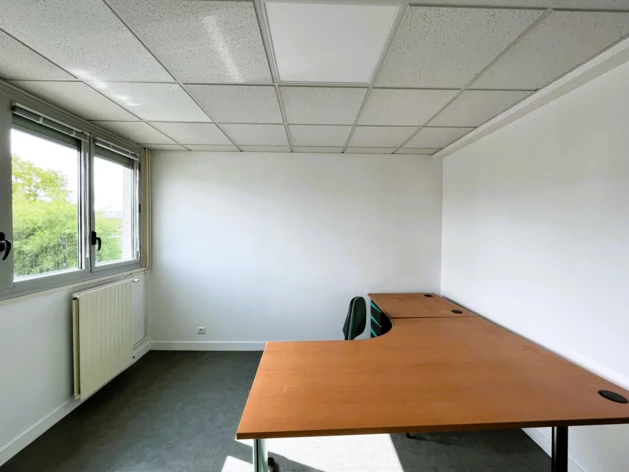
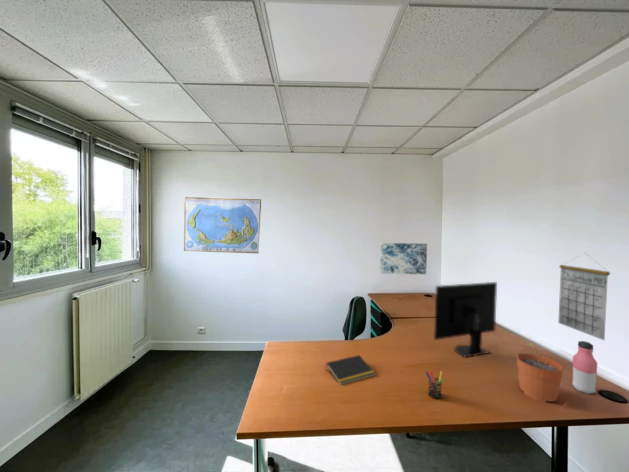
+ plant pot [516,342,564,403]
+ water bottle [571,340,598,395]
+ monitor [433,281,498,358]
+ world map [183,196,262,254]
+ calendar [557,252,611,341]
+ wall art [379,242,428,275]
+ pen holder [425,370,445,400]
+ notepad [324,354,377,386]
